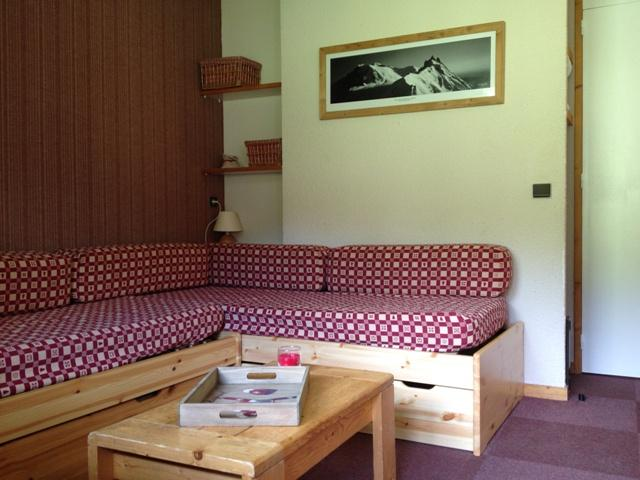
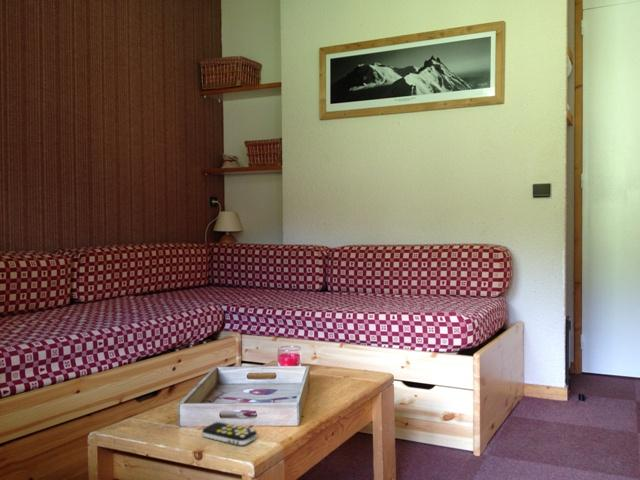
+ remote control [201,421,258,446]
